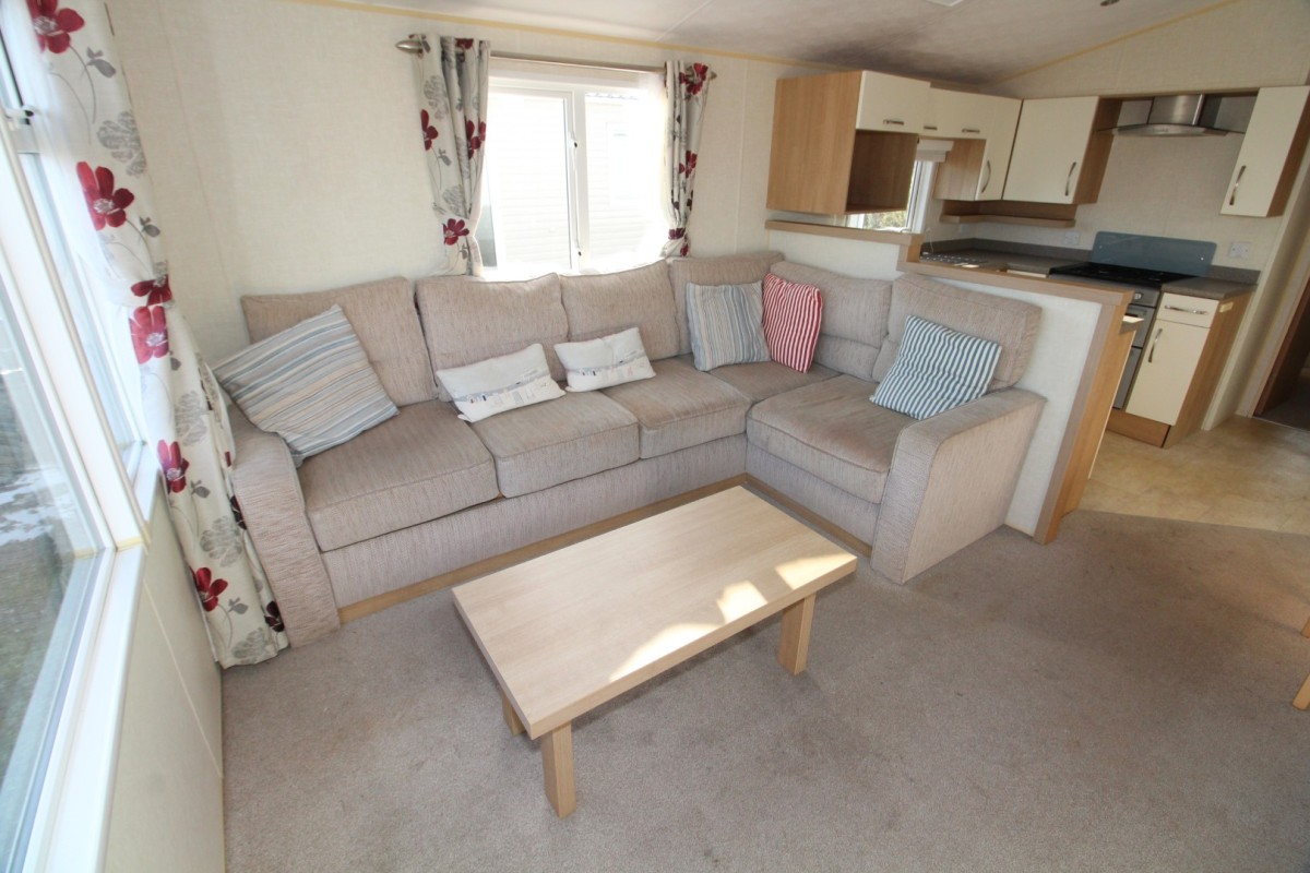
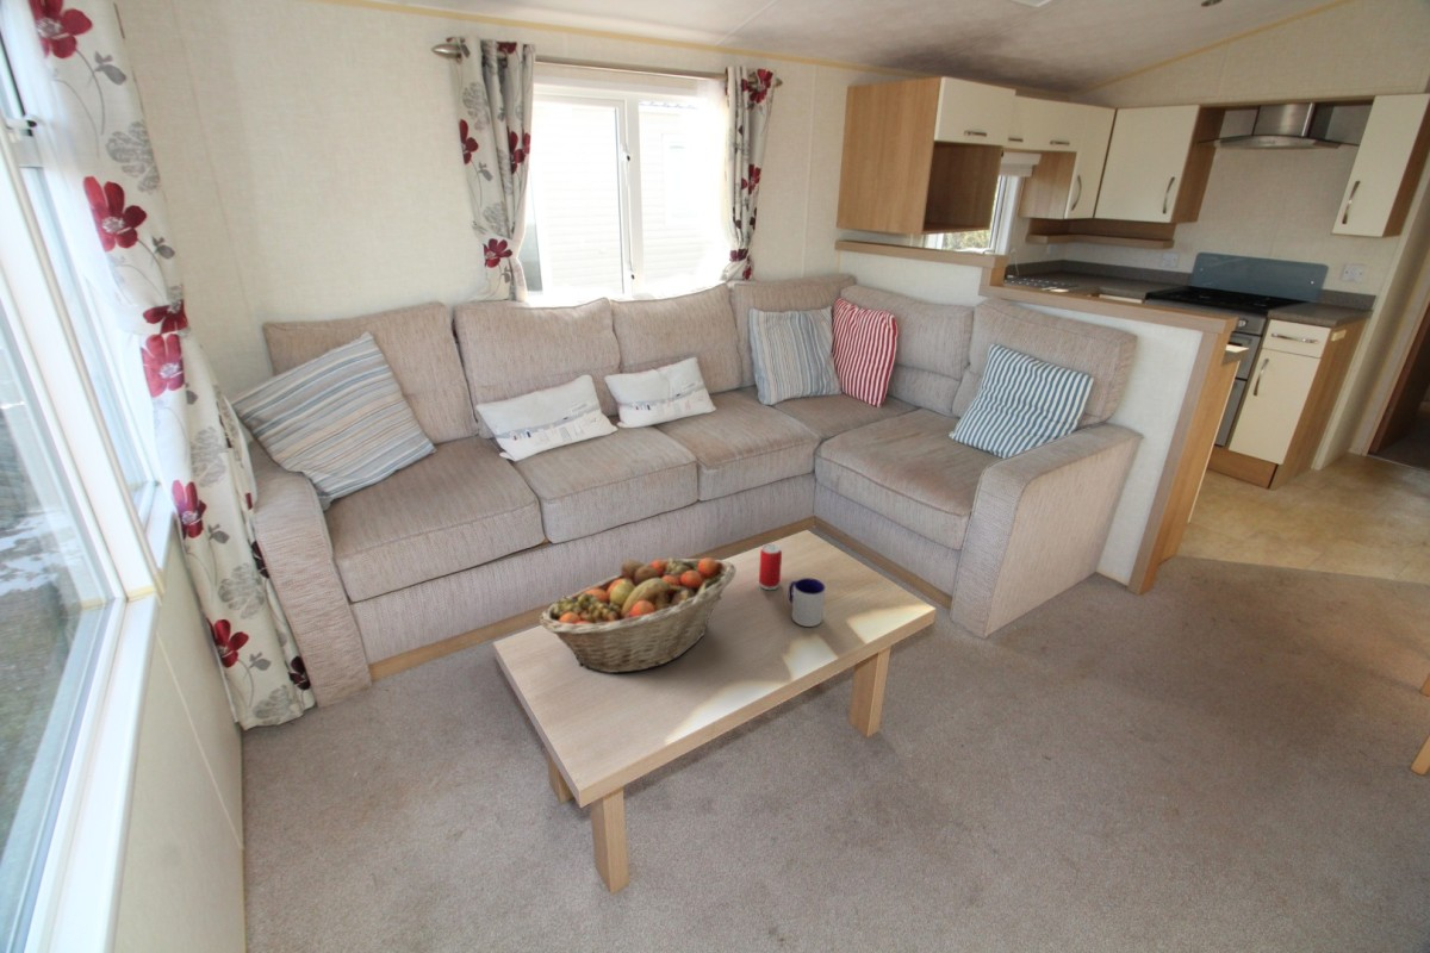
+ fruit basket [539,556,738,674]
+ beverage can [758,543,783,591]
+ mug [788,577,826,628]
